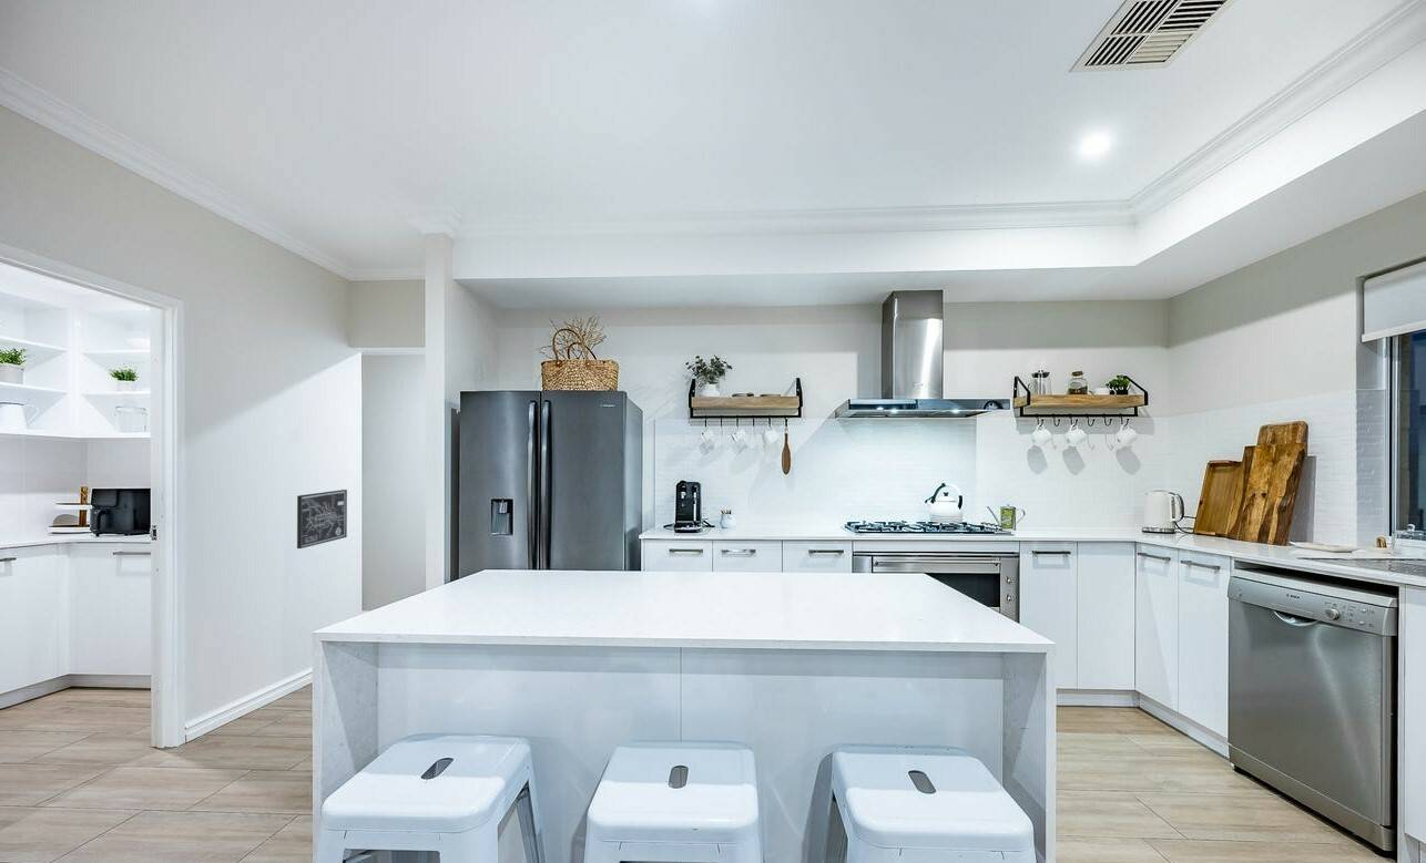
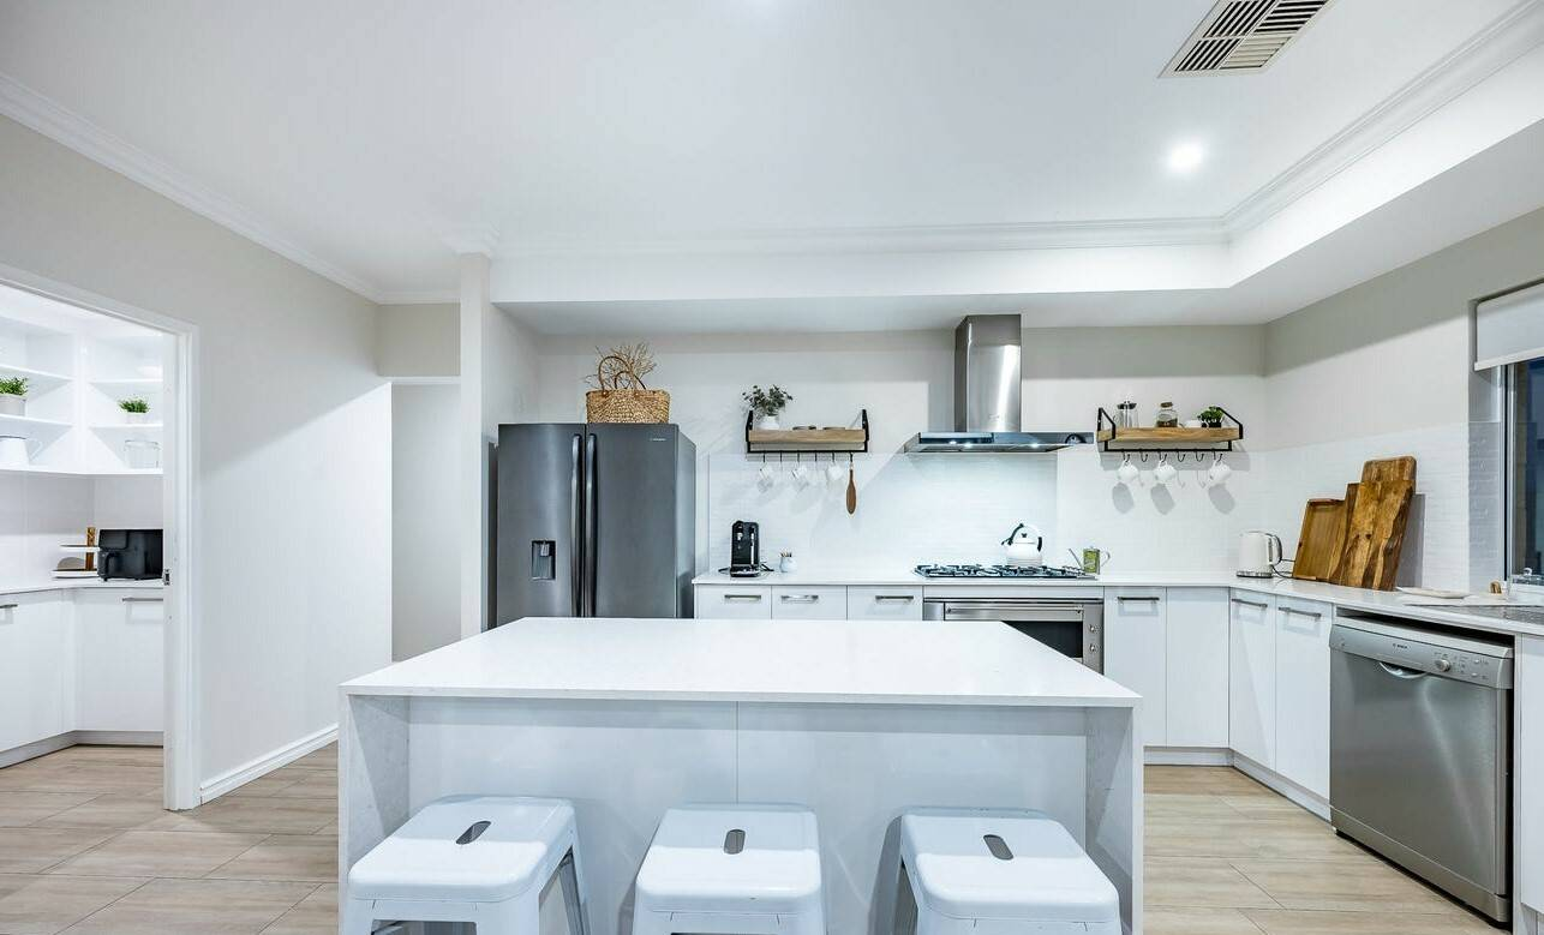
- wall art [296,489,348,549]
